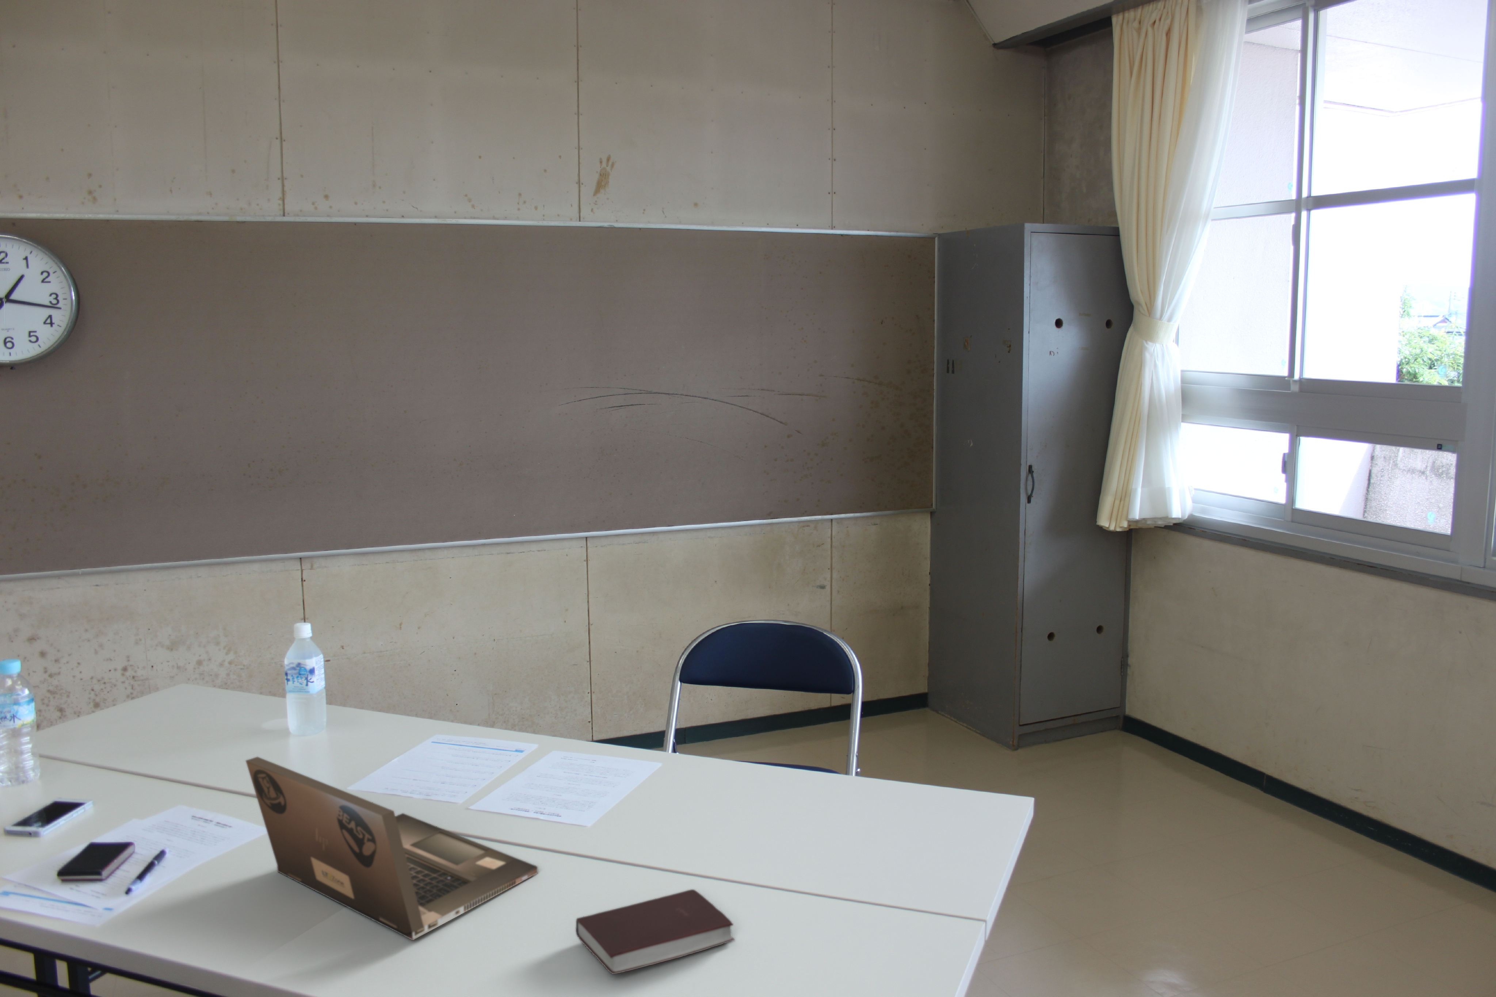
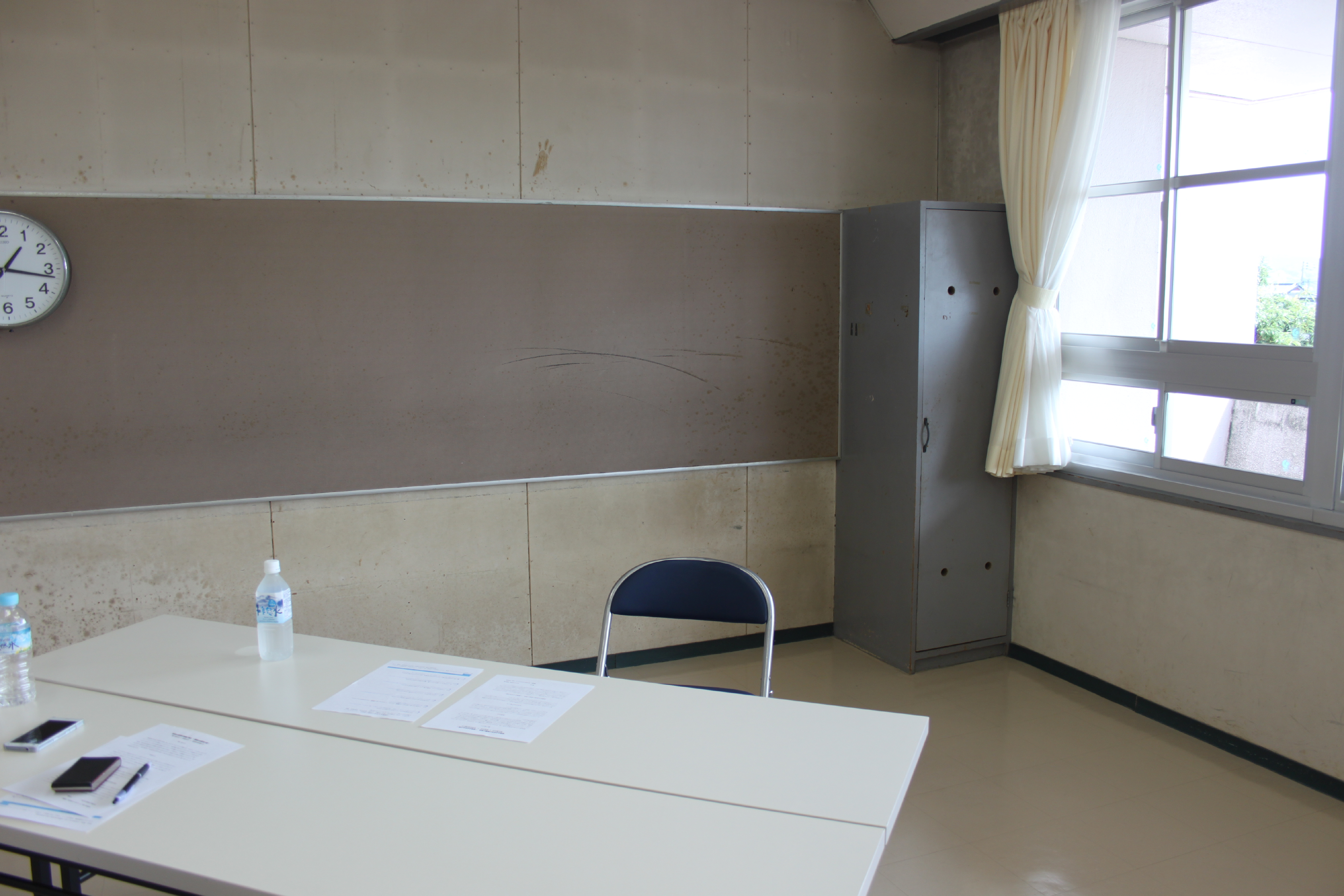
- book [575,889,735,975]
- laptop [245,757,539,940]
